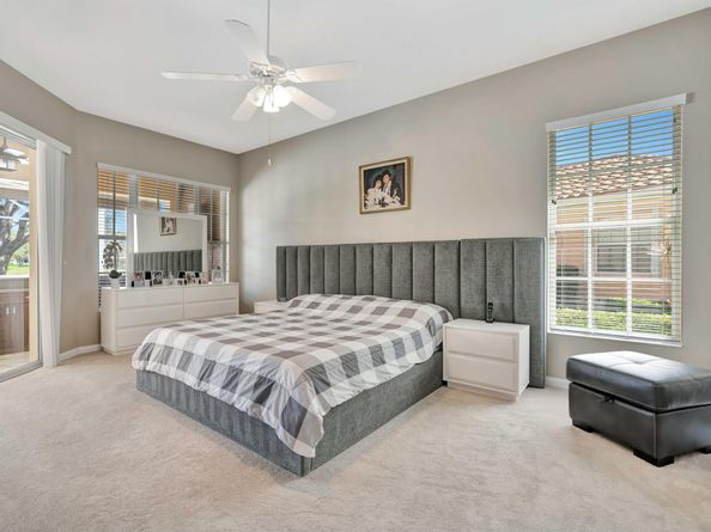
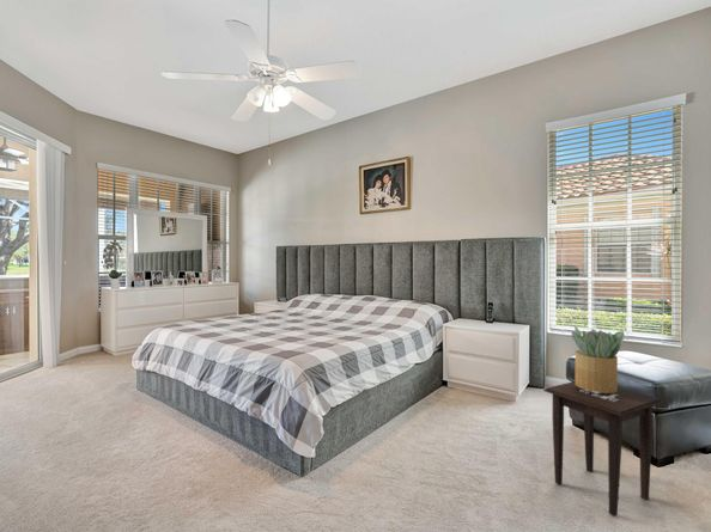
+ side table [542,380,664,518]
+ potted plant [571,325,626,393]
